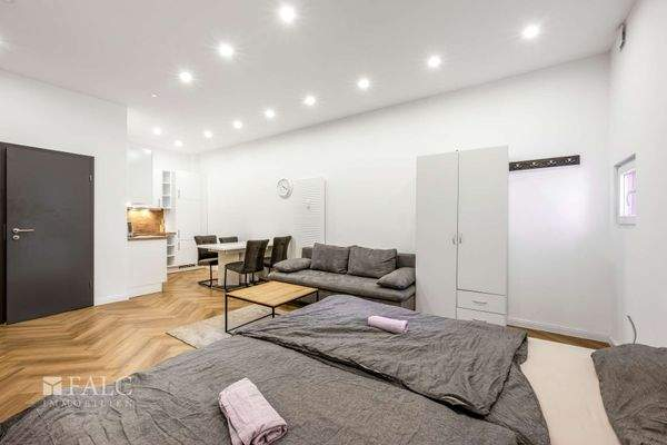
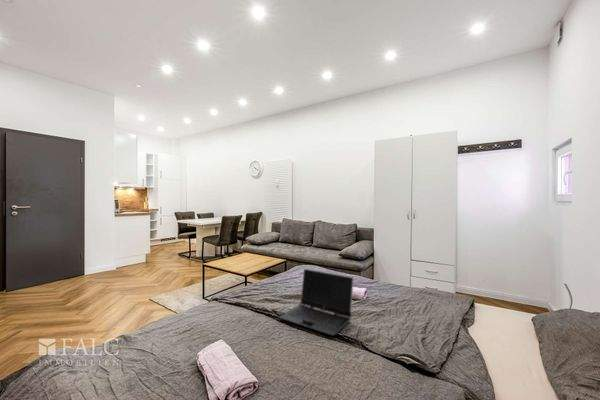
+ laptop computer [278,268,355,337]
